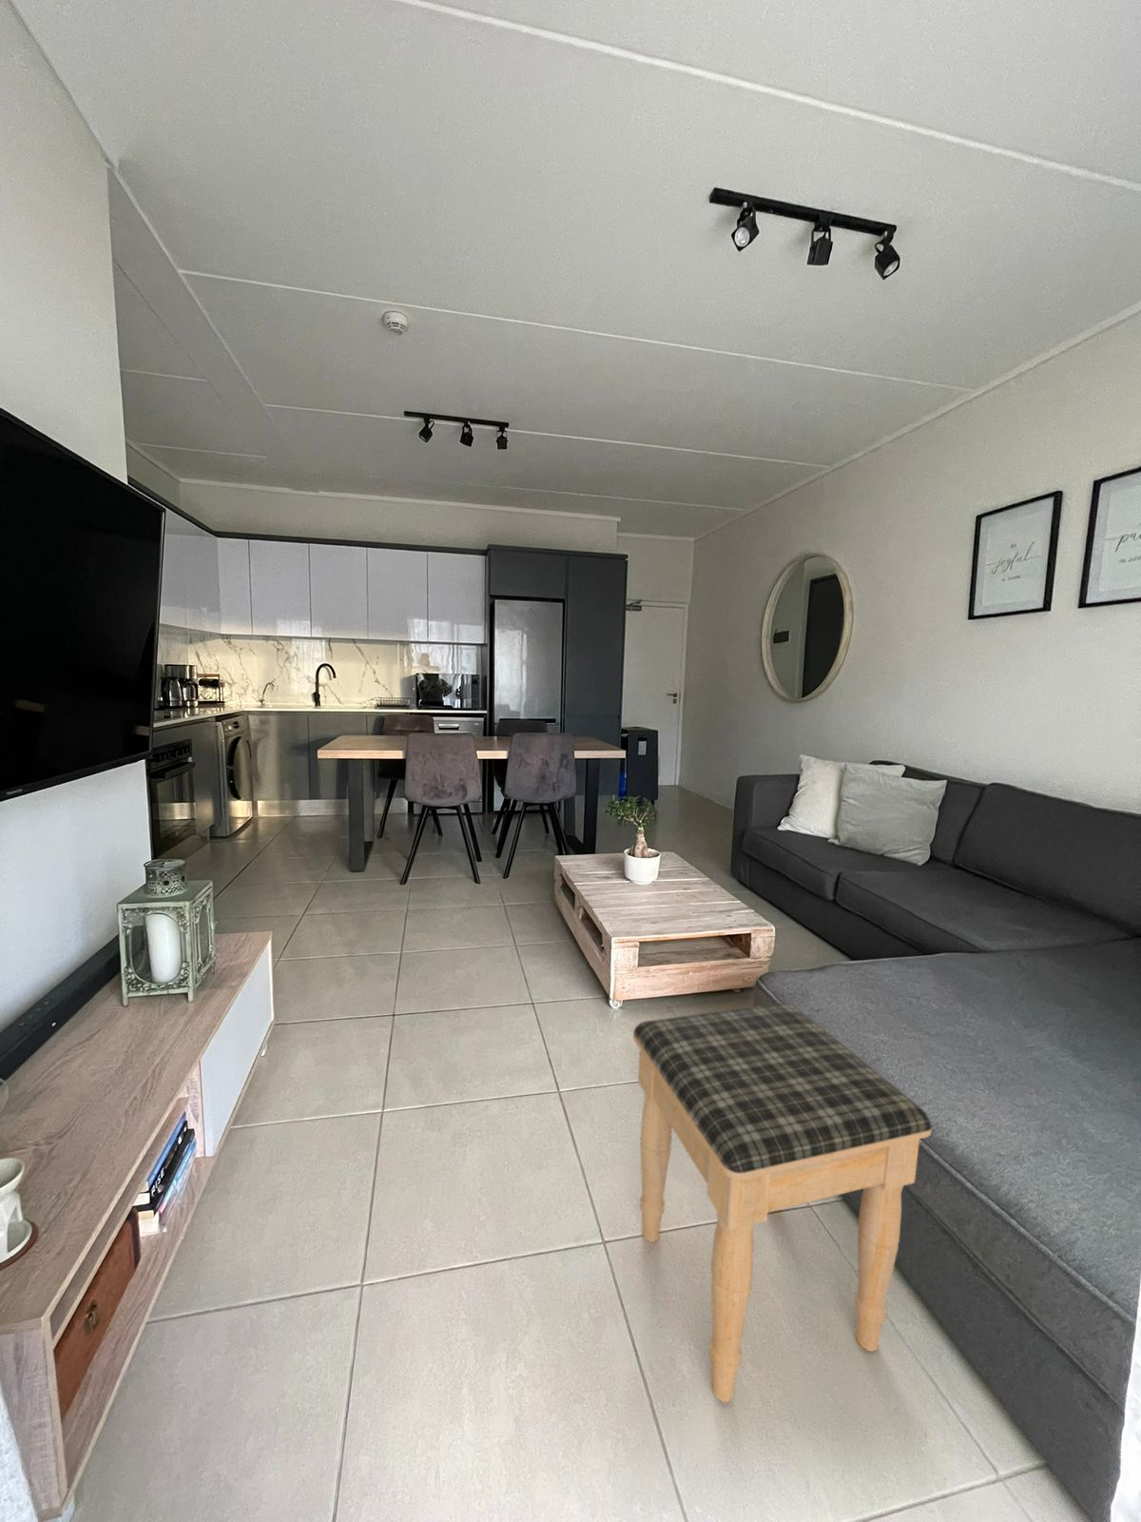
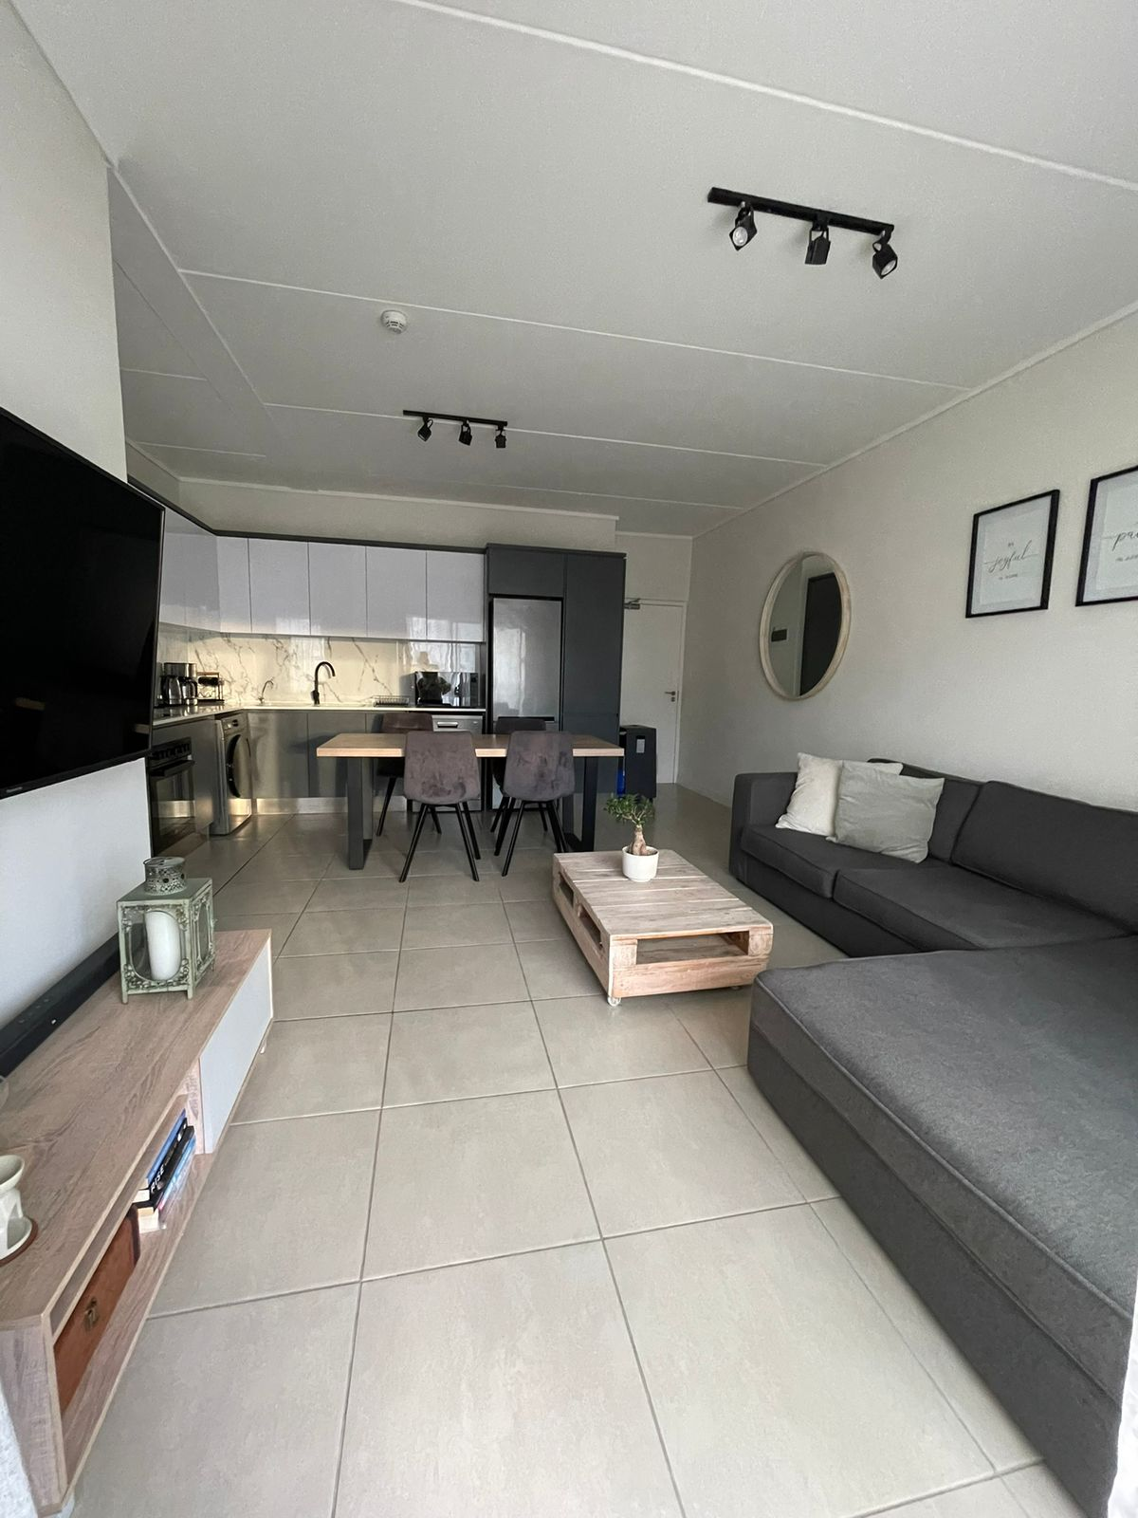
- footstool [633,1002,932,1403]
